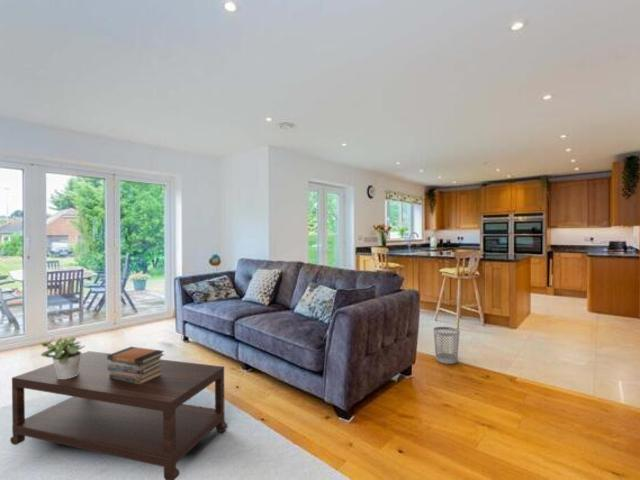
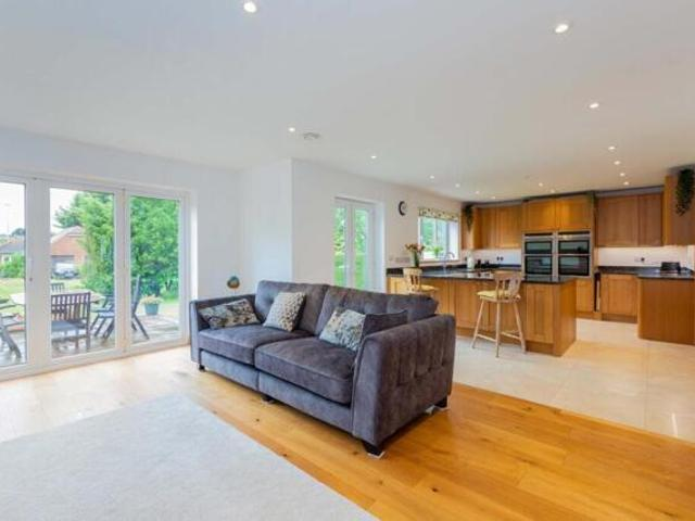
- book stack [107,346,165,384]
- potted plant [40,336,85,379]
- coffee table [9,350,229,480]
- wastebasket [432,326,461,365]
